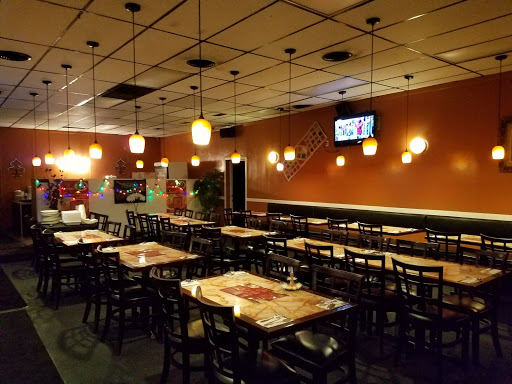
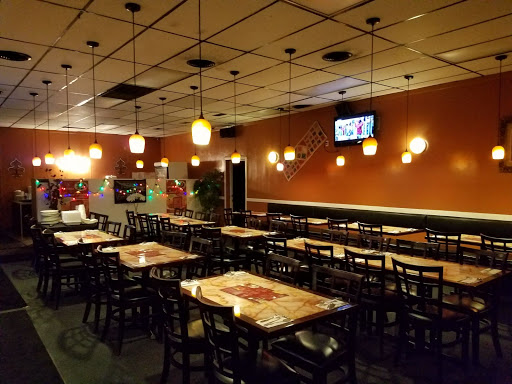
- candle holder [280,267,303,291]
